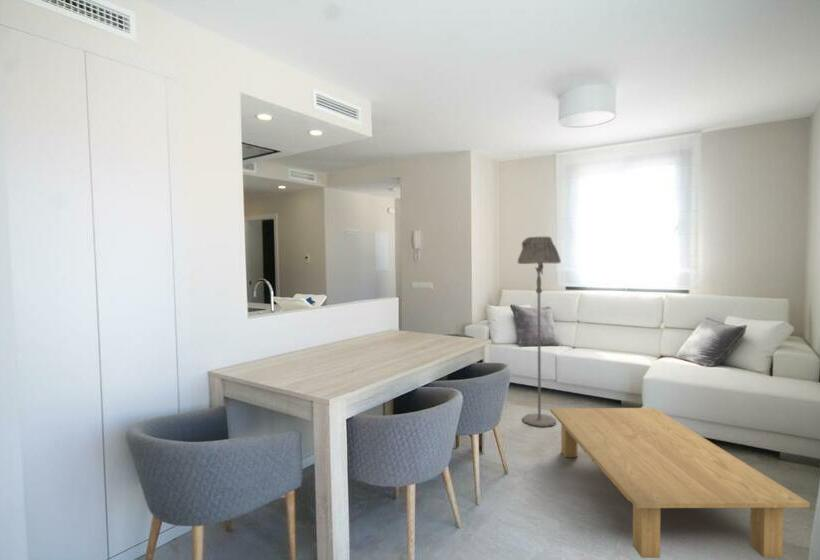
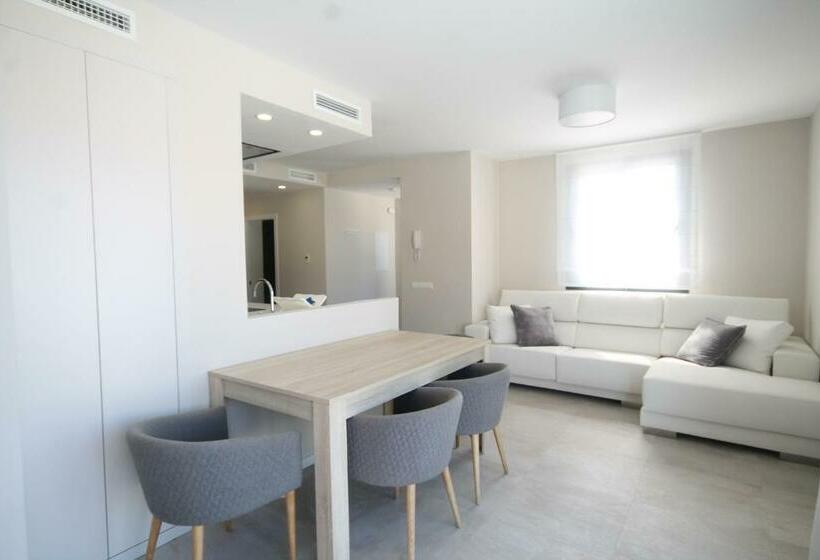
- floor lamp [517,236,562,428]
- coffee table [549,407,811,559]
